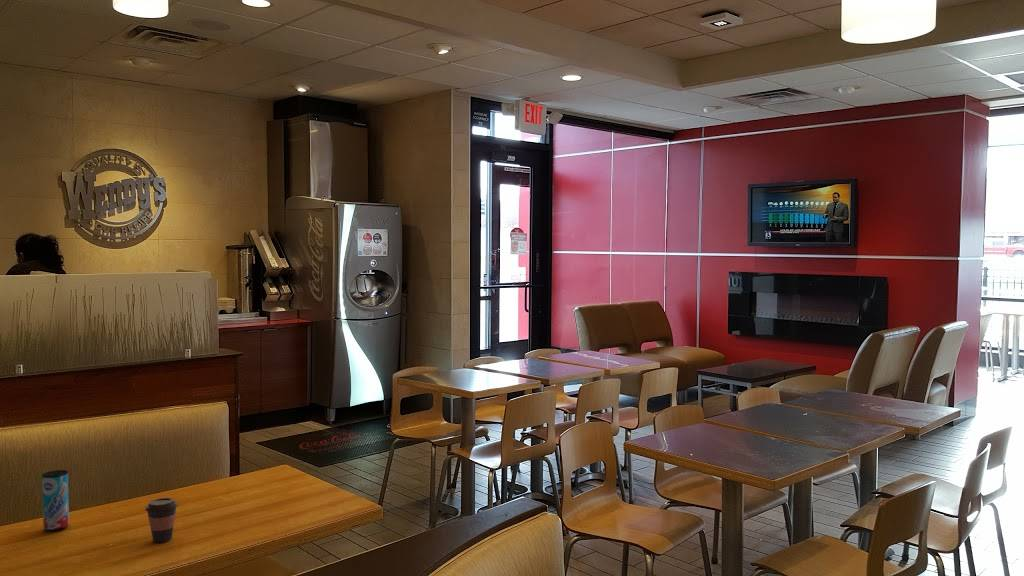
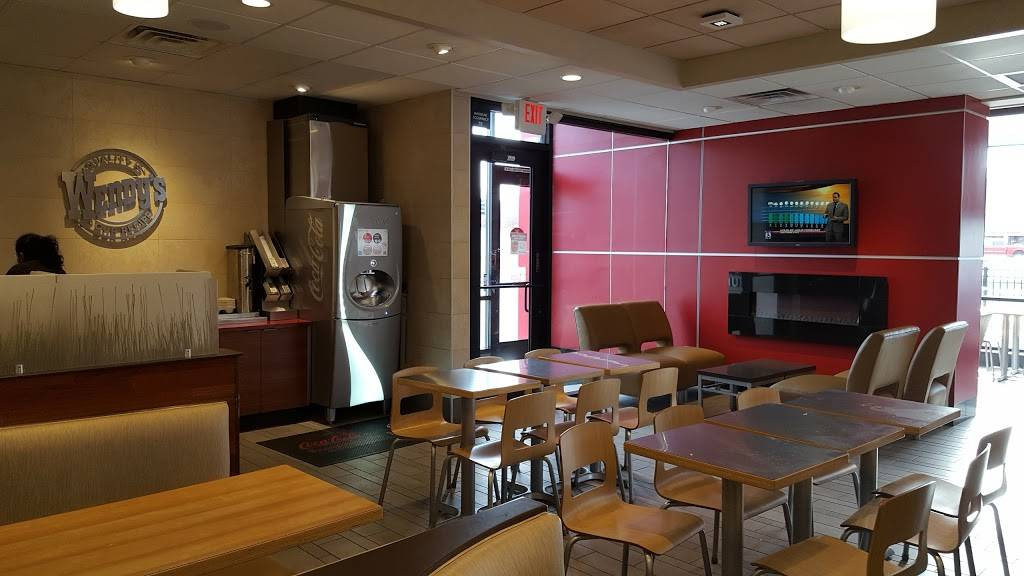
- coffee cup [144,497,179,543]
- beverage can [41,469,70,532]
